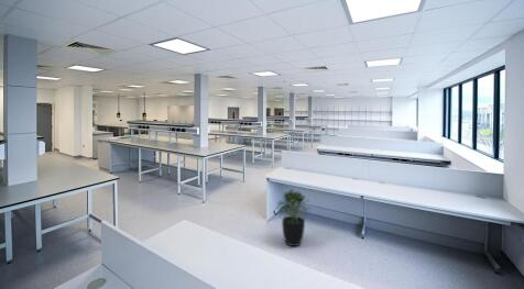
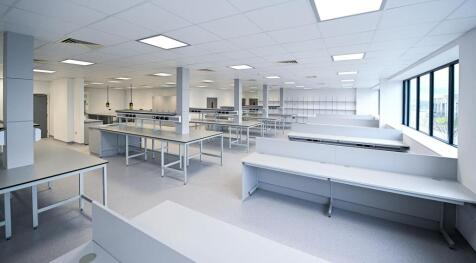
- potted plant [277,188,313,247]
